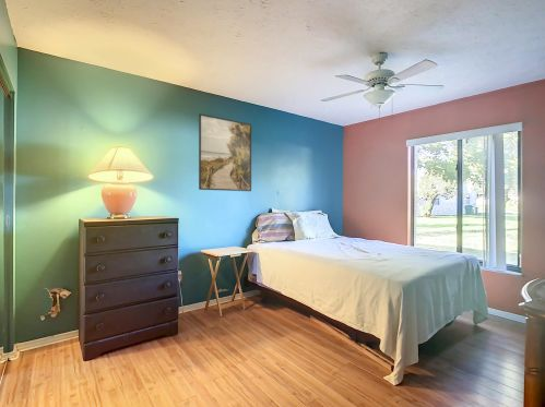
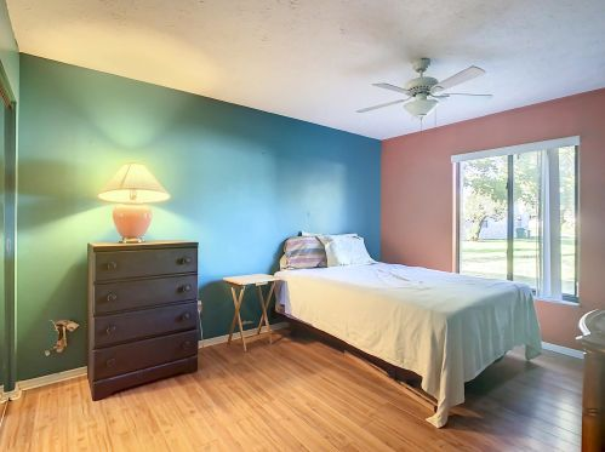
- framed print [198,112,252,192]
